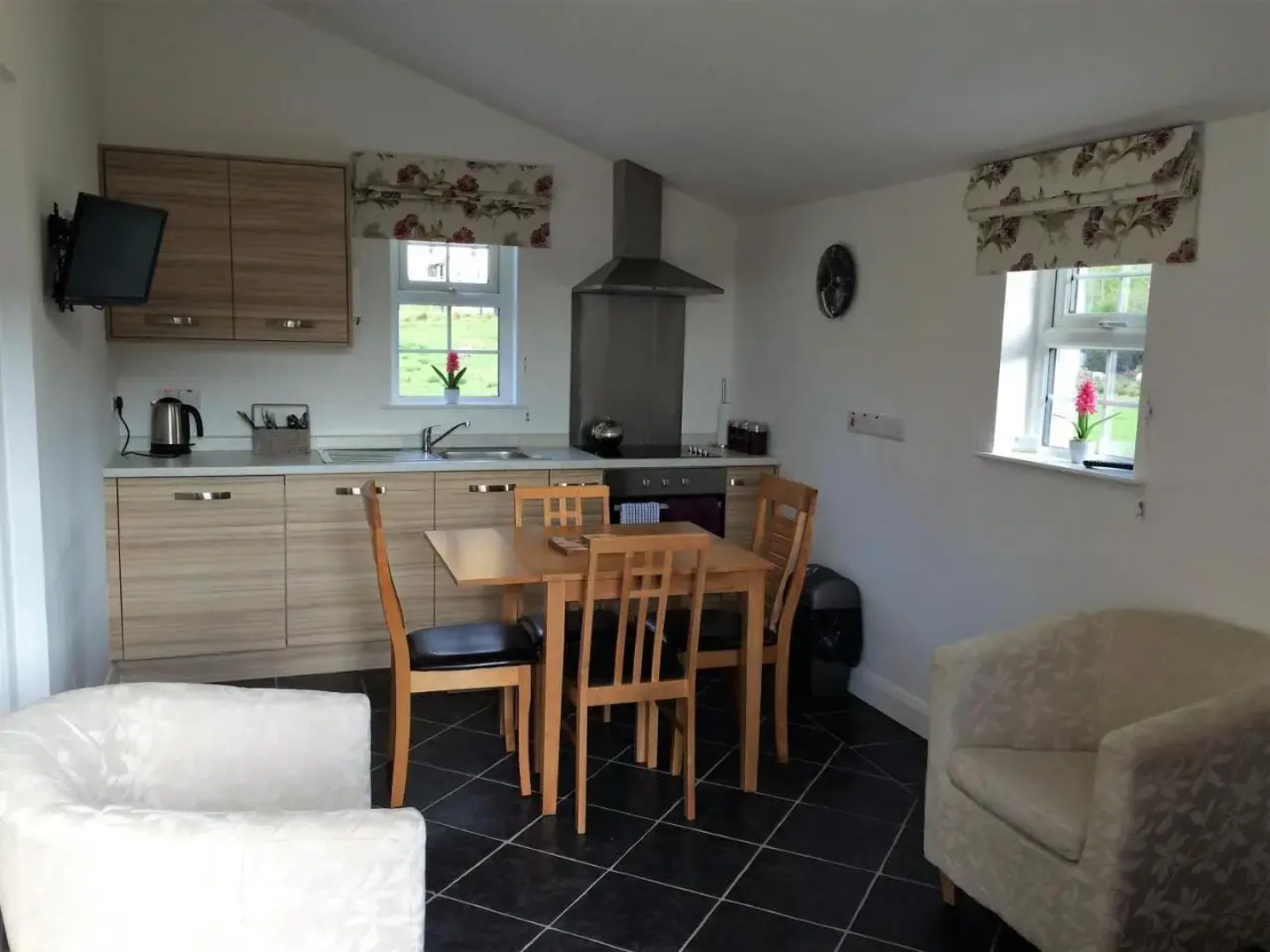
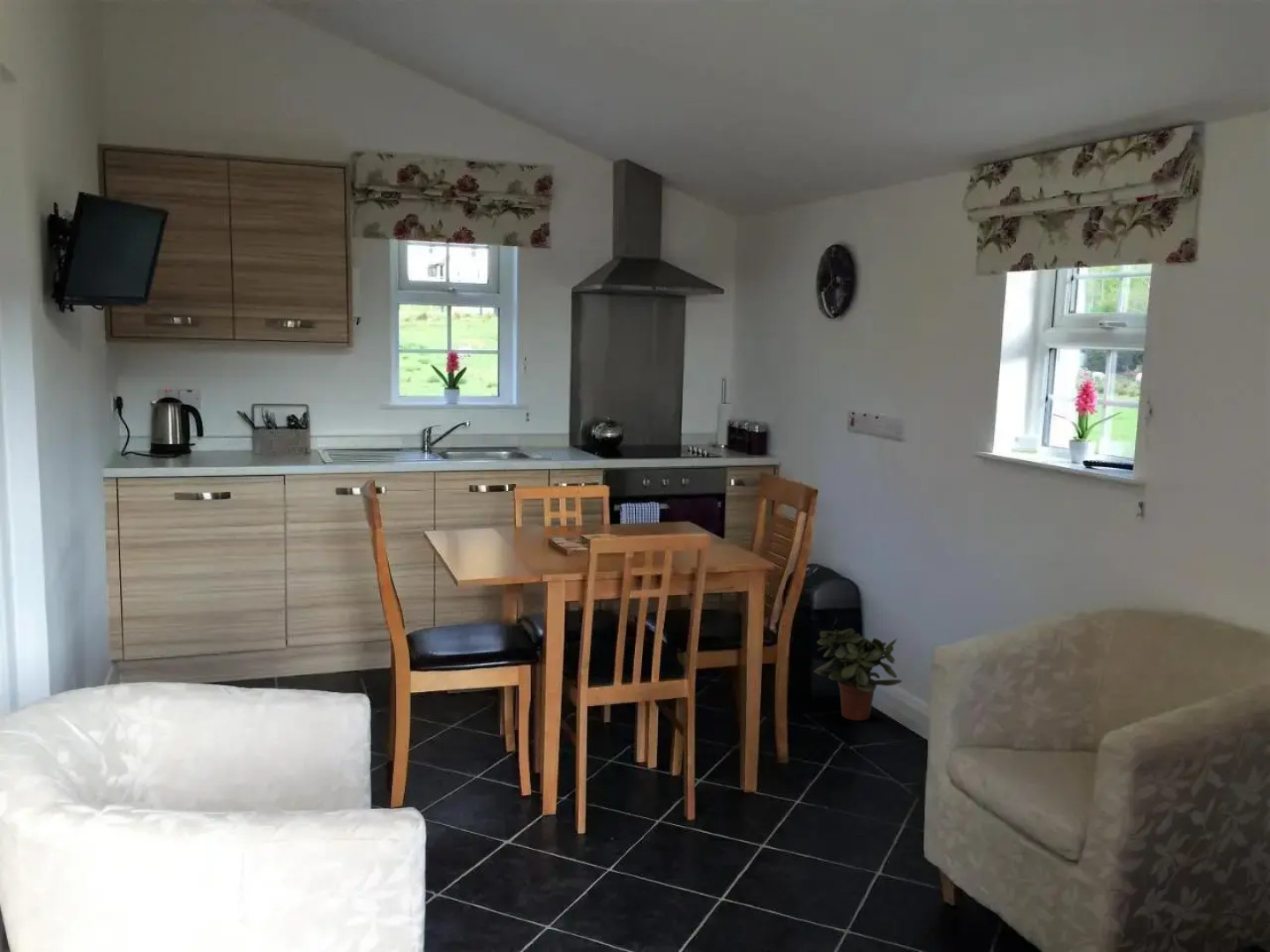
+ potted plant [813,628,903,721]
